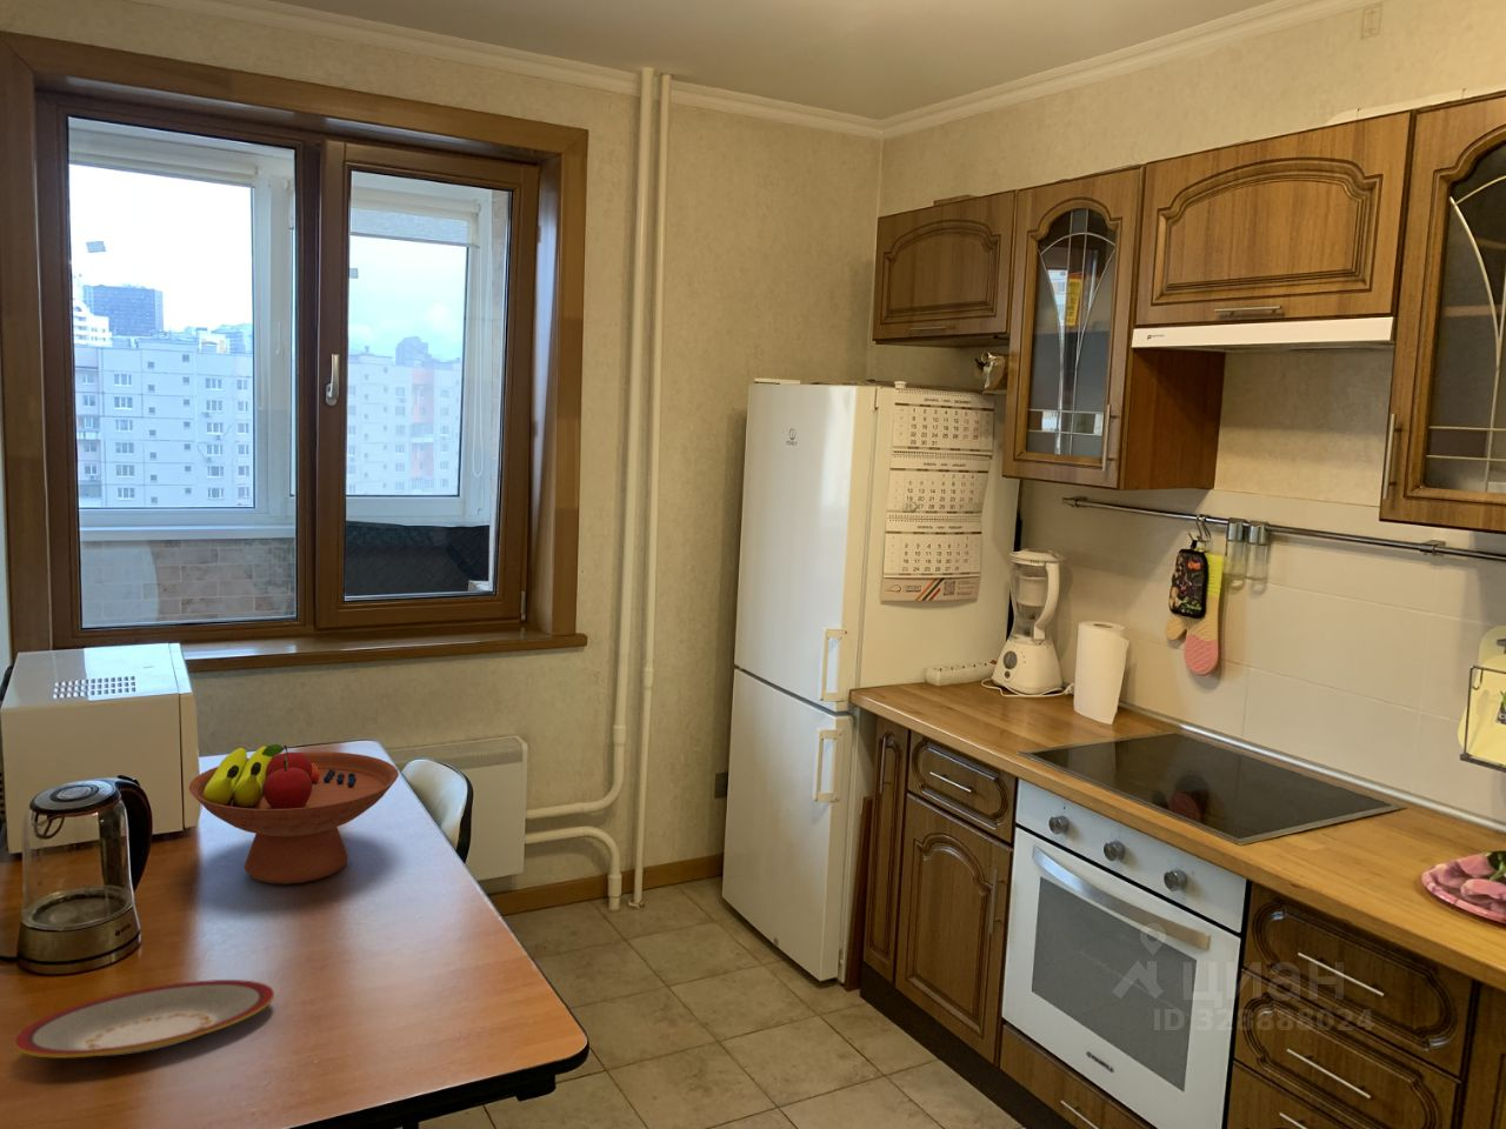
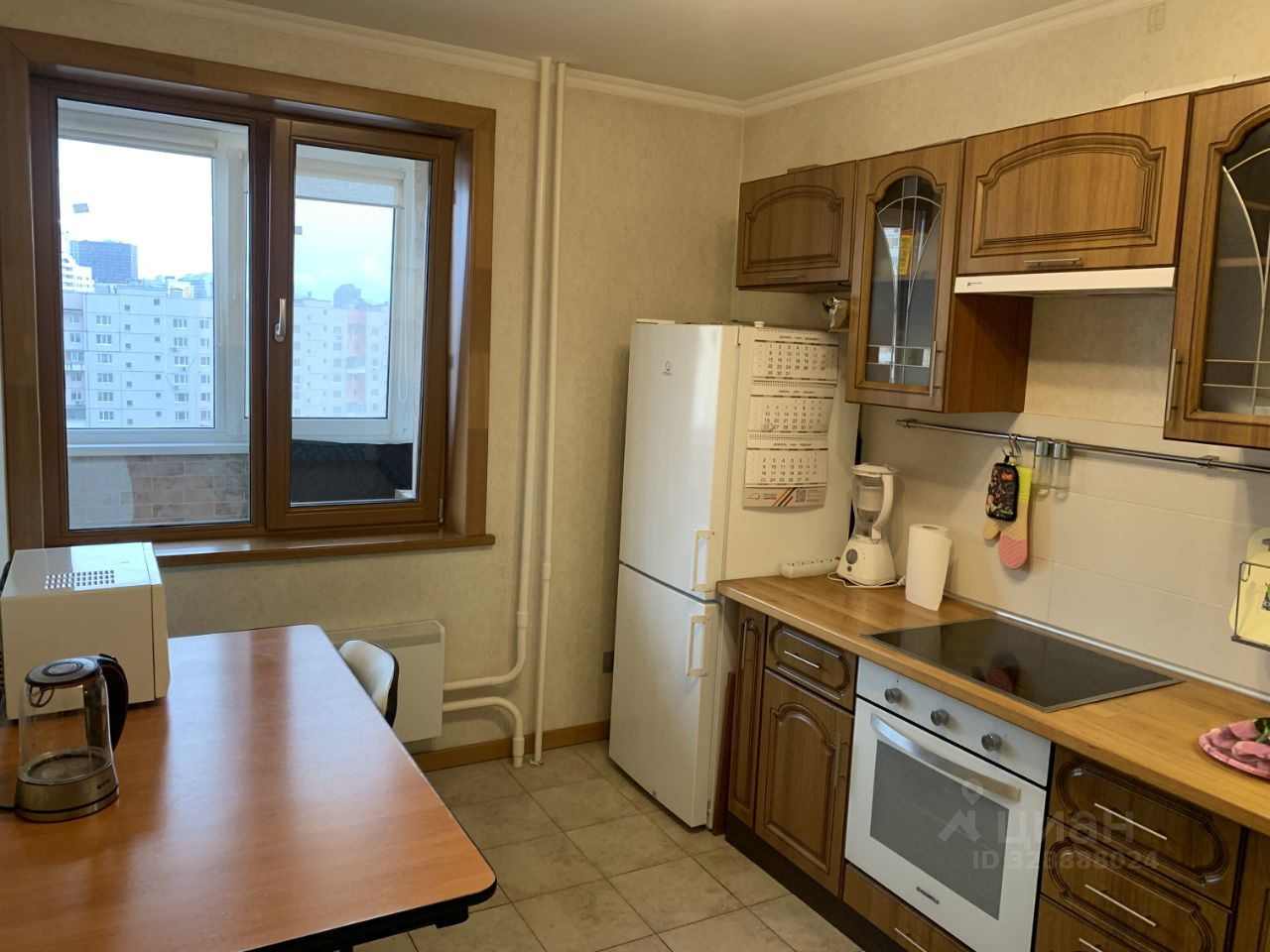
- fruit bowl [189,744,400,886]
- plate [13,978,275,1058]
